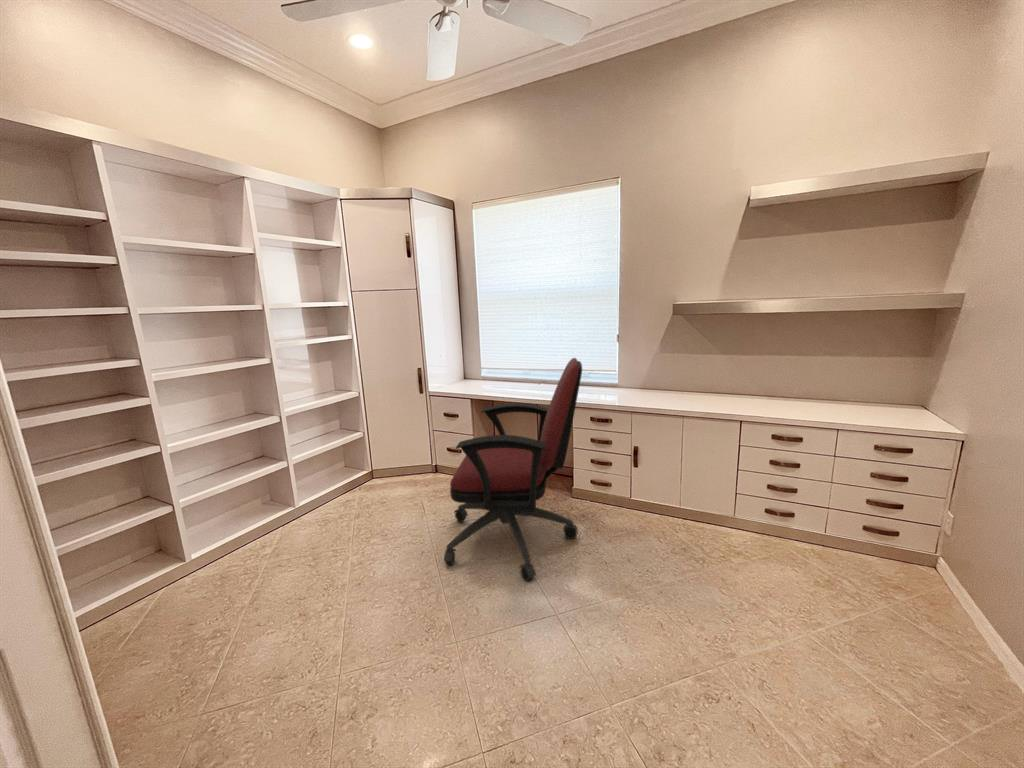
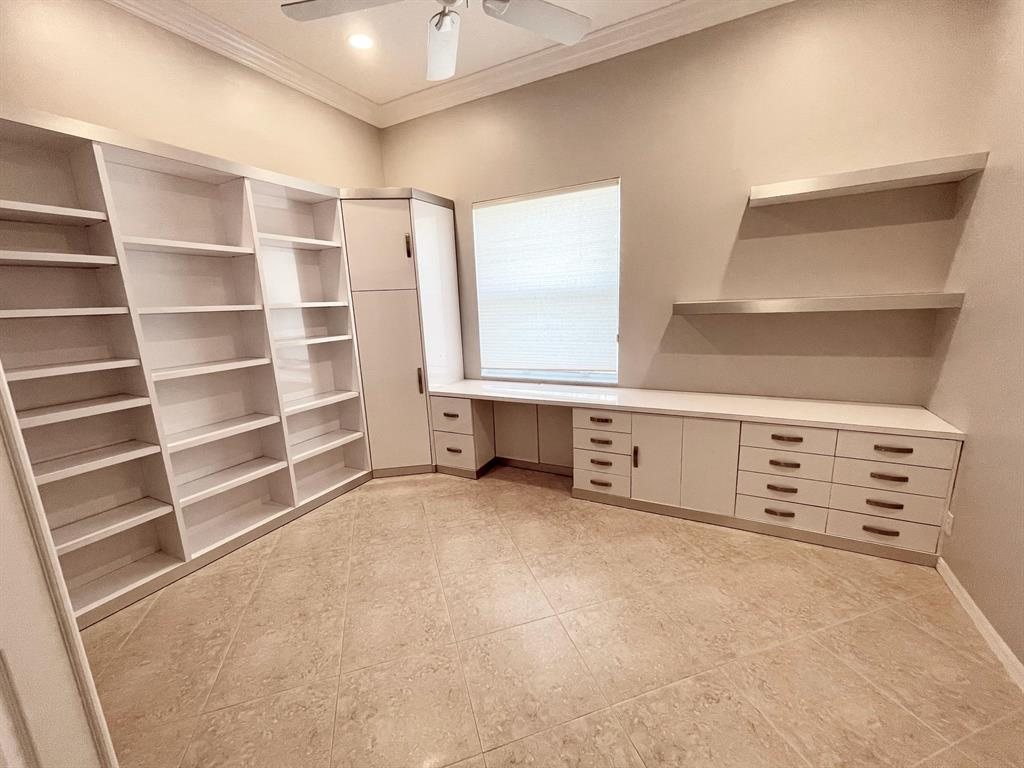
- office chair [443,357,583,582]
